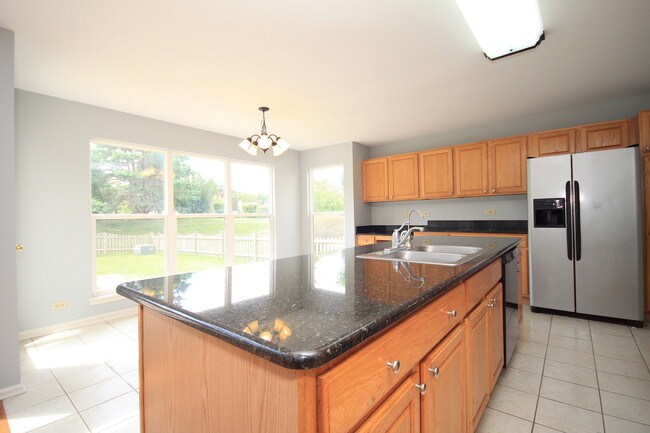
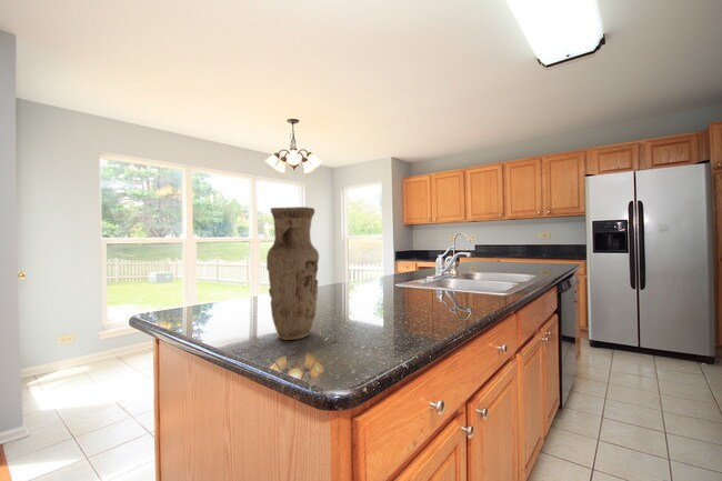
+ vase [265,206,320,341]
